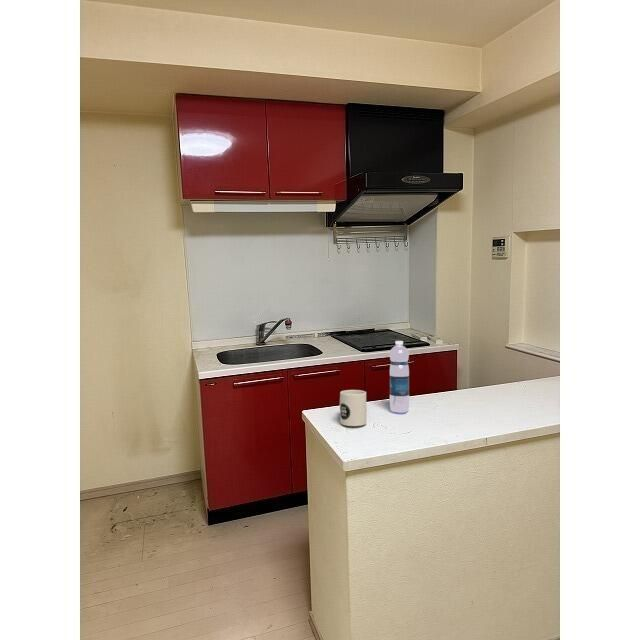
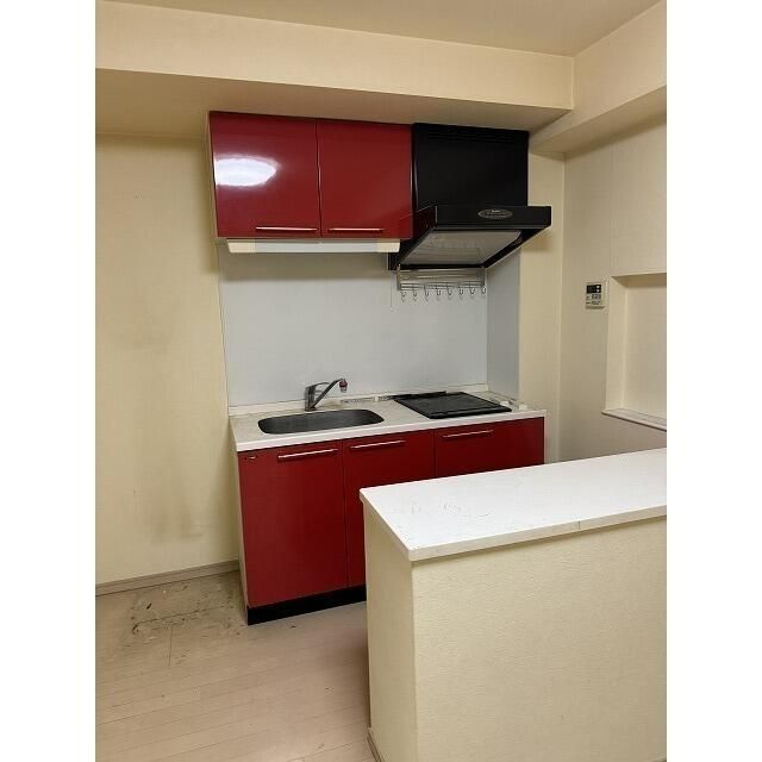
- water bottle [389,340,410,414]
- mug [339,389,367,427]
